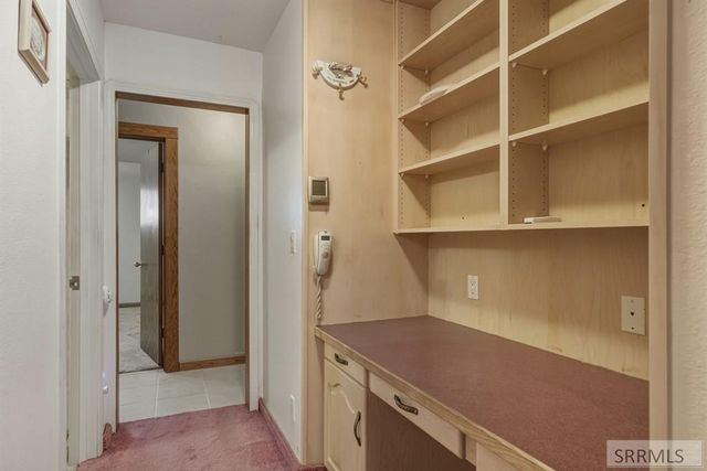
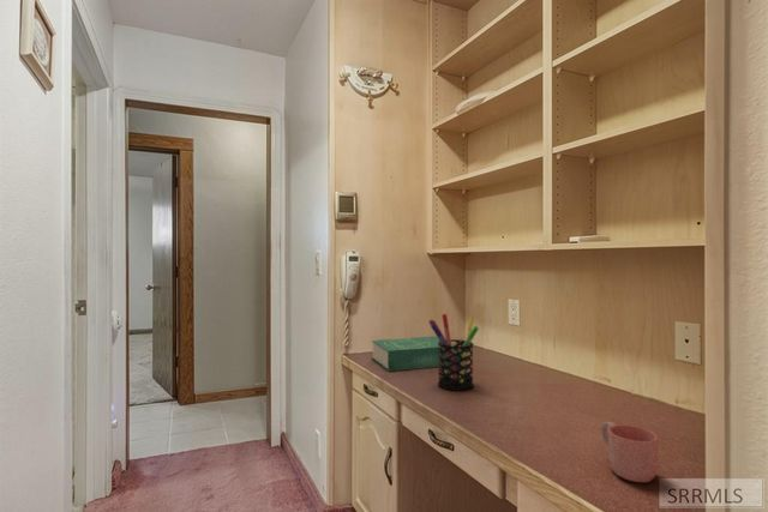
+ pen holder [427,313,480,391]
+ mug [600,421,659,483]
+ book [371,336,457,372]
